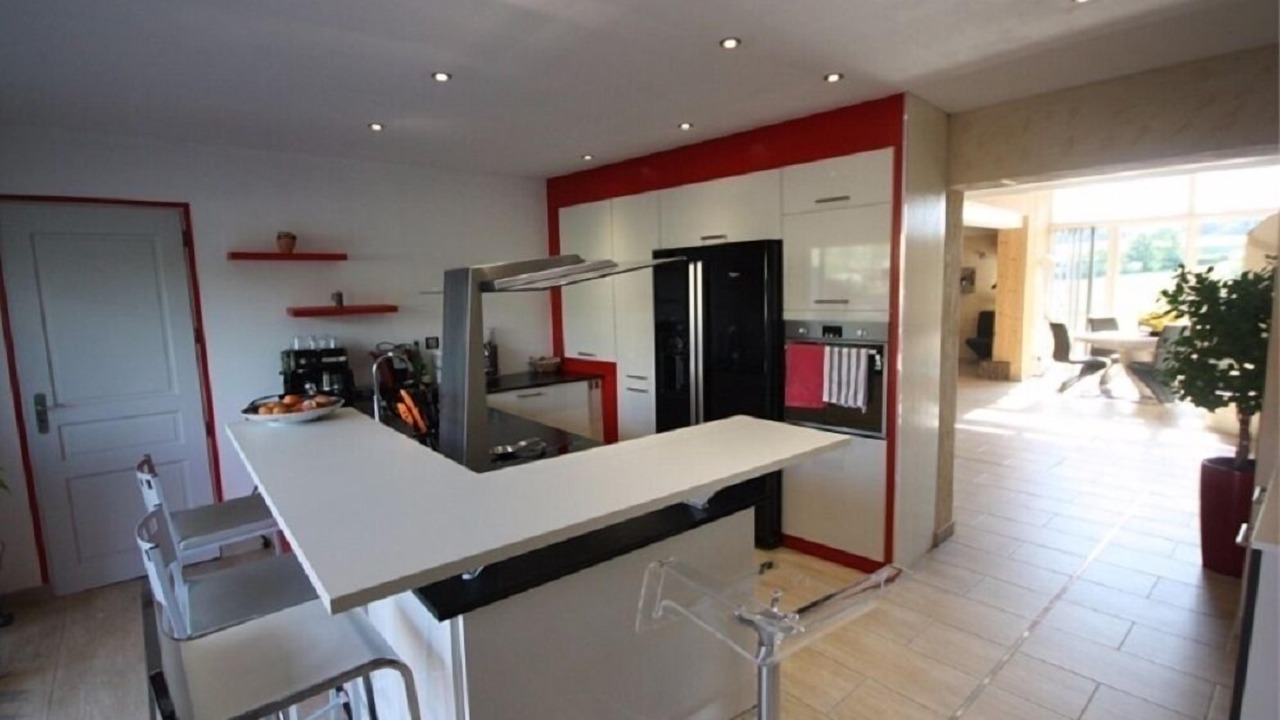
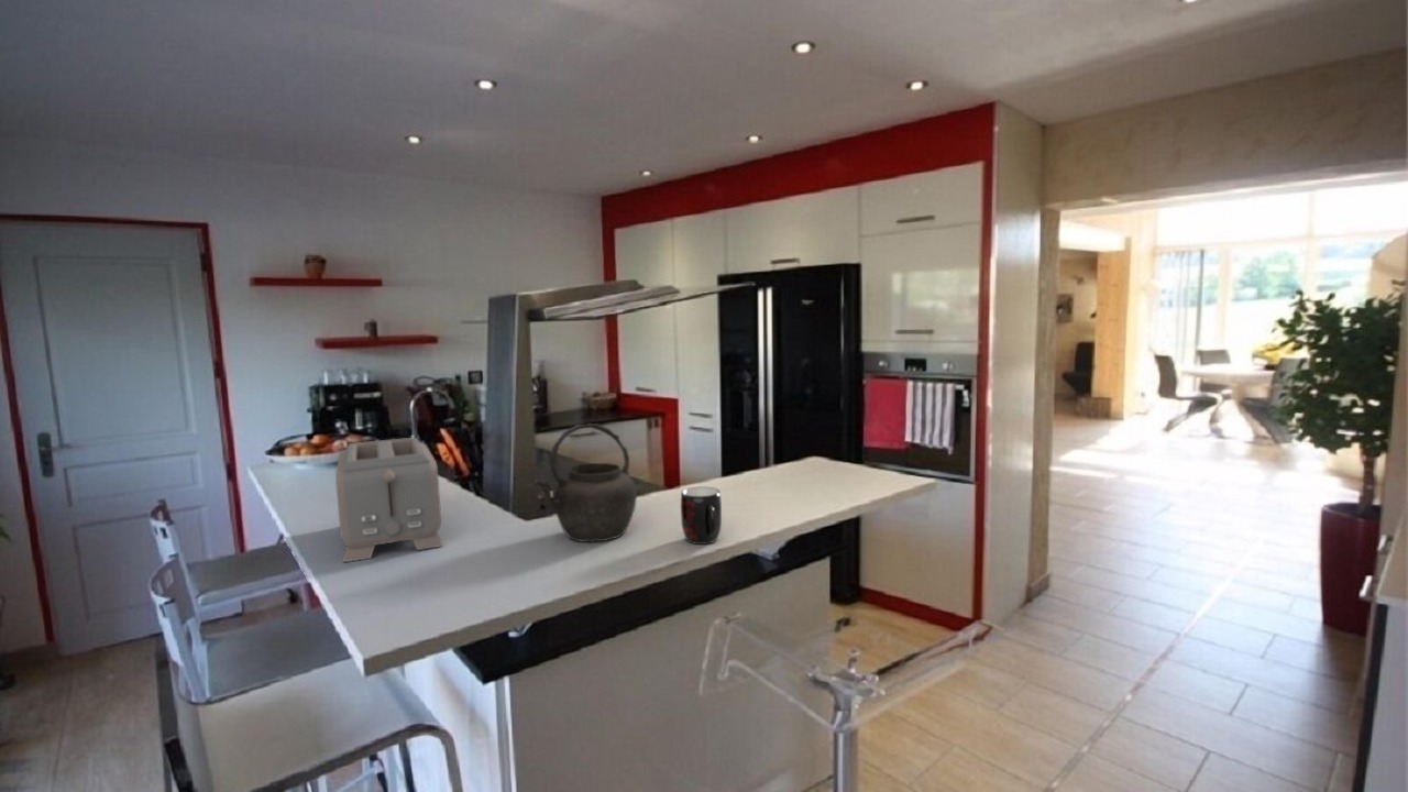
+ toaster [334,437,444,563]
+ mug [680,486,723,546]
+ kettle [529,422,638,543]
